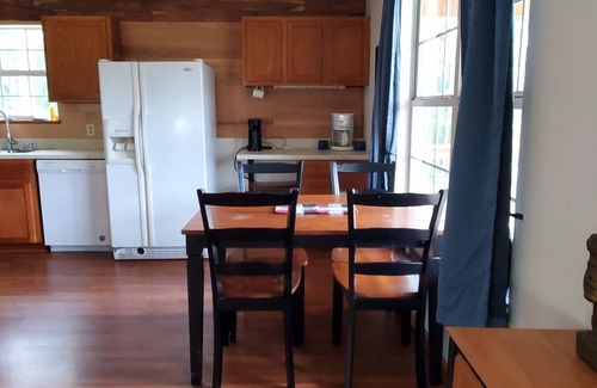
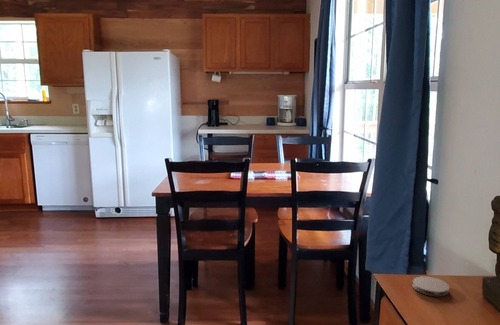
+ coaster [412,275,450,297]
